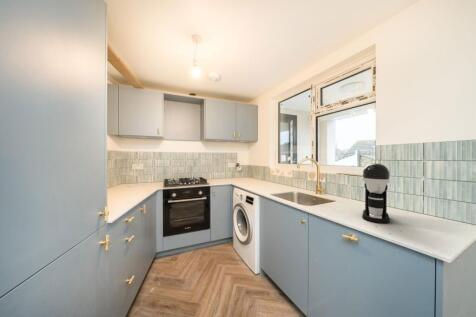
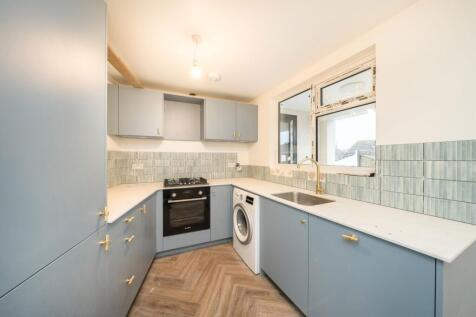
- coffee maker [361,163,391,224]
